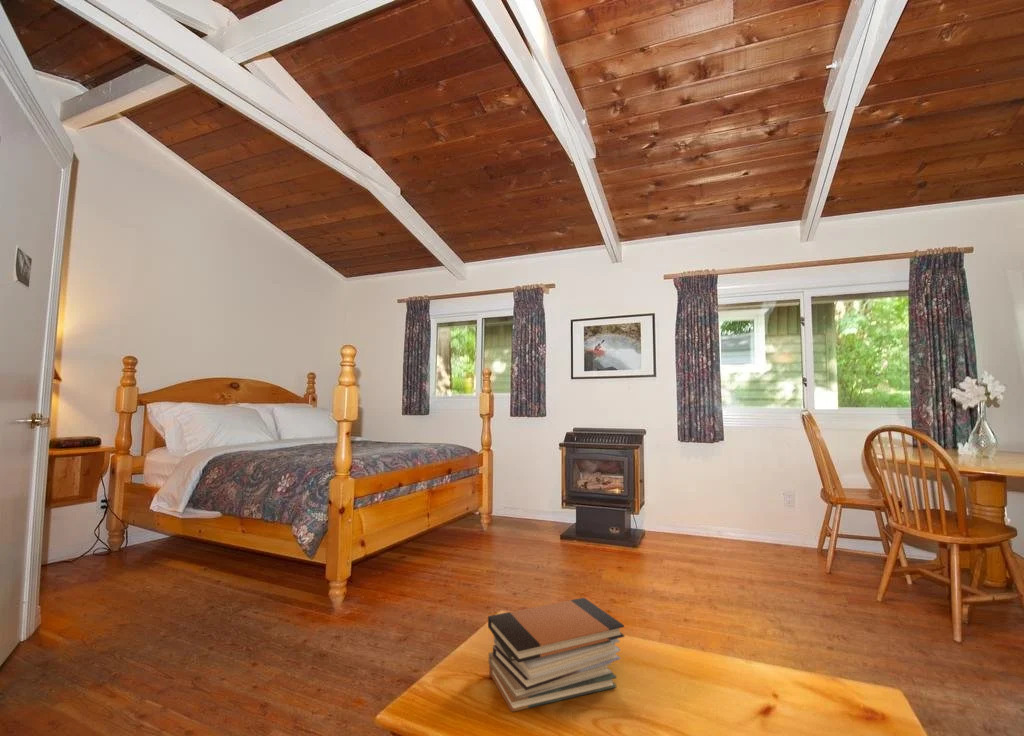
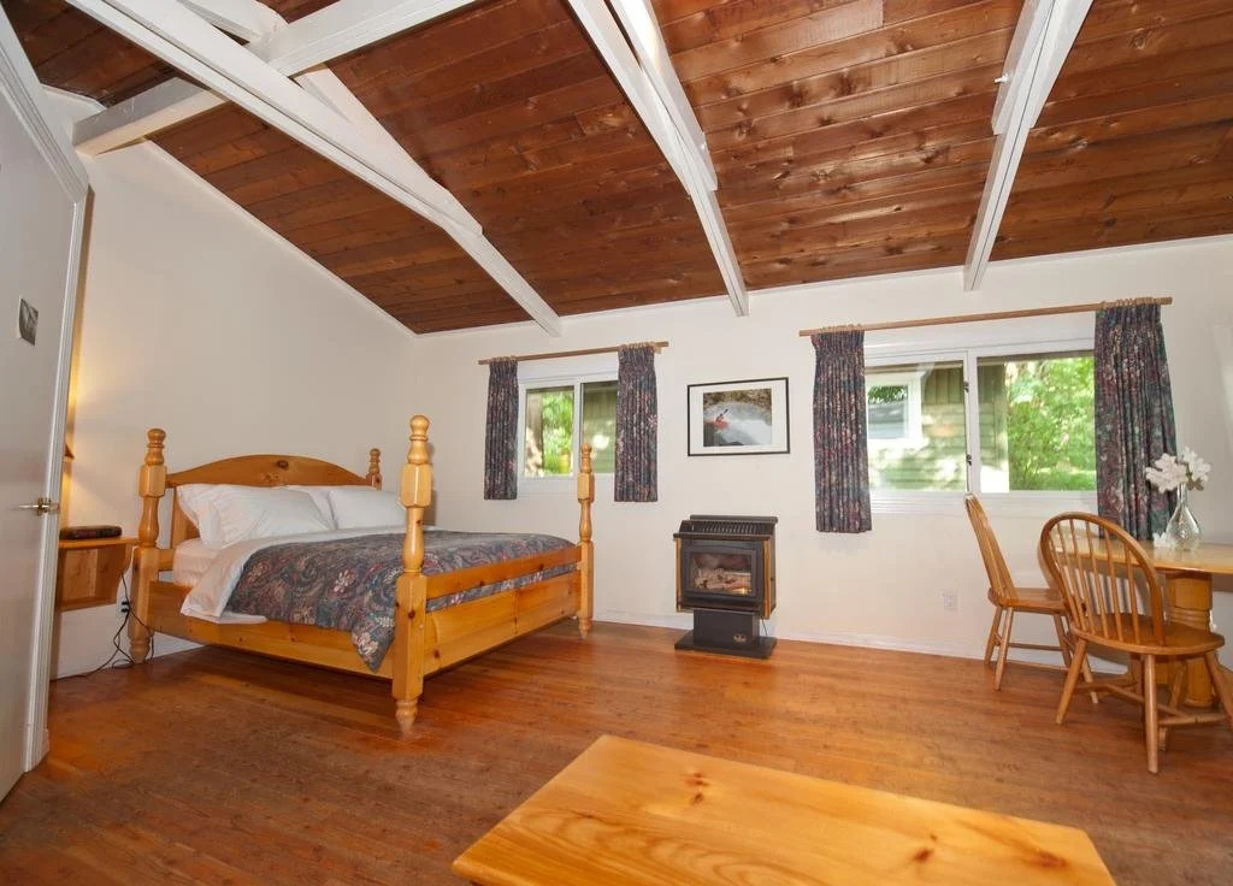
- book stack [487,597,625,713]
